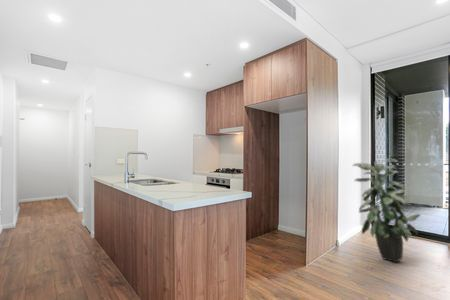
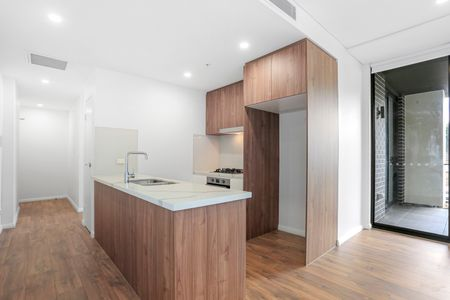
- indoor plant [351,158,421,263]
